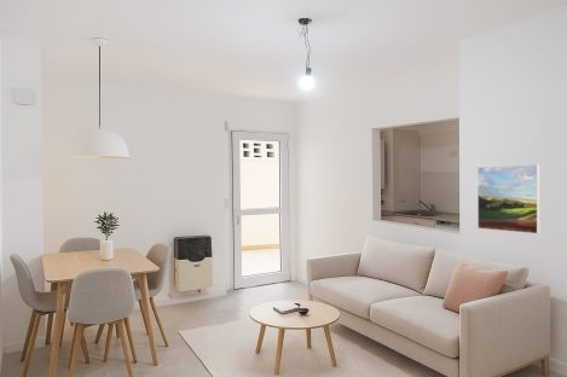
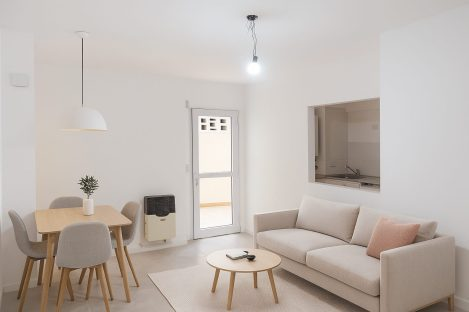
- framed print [476,163,542,236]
